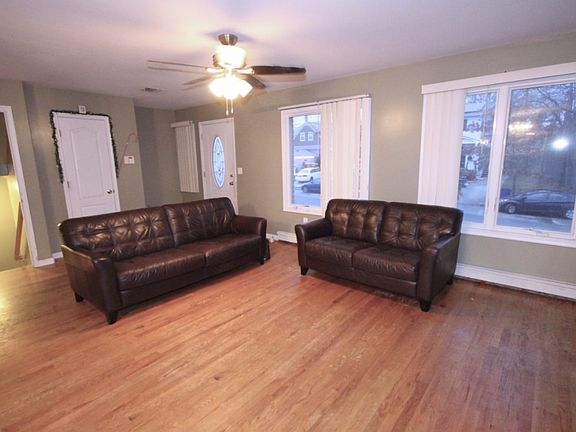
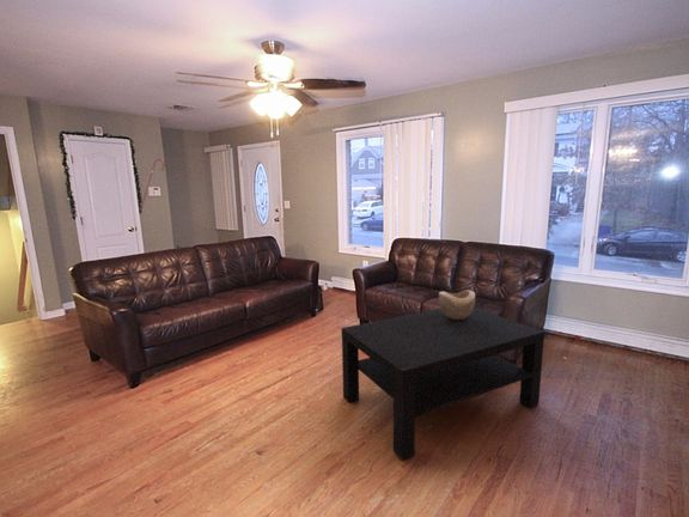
+ coffee table [341,306,545,461]
+ decorative bowl [438,288,476,320]
